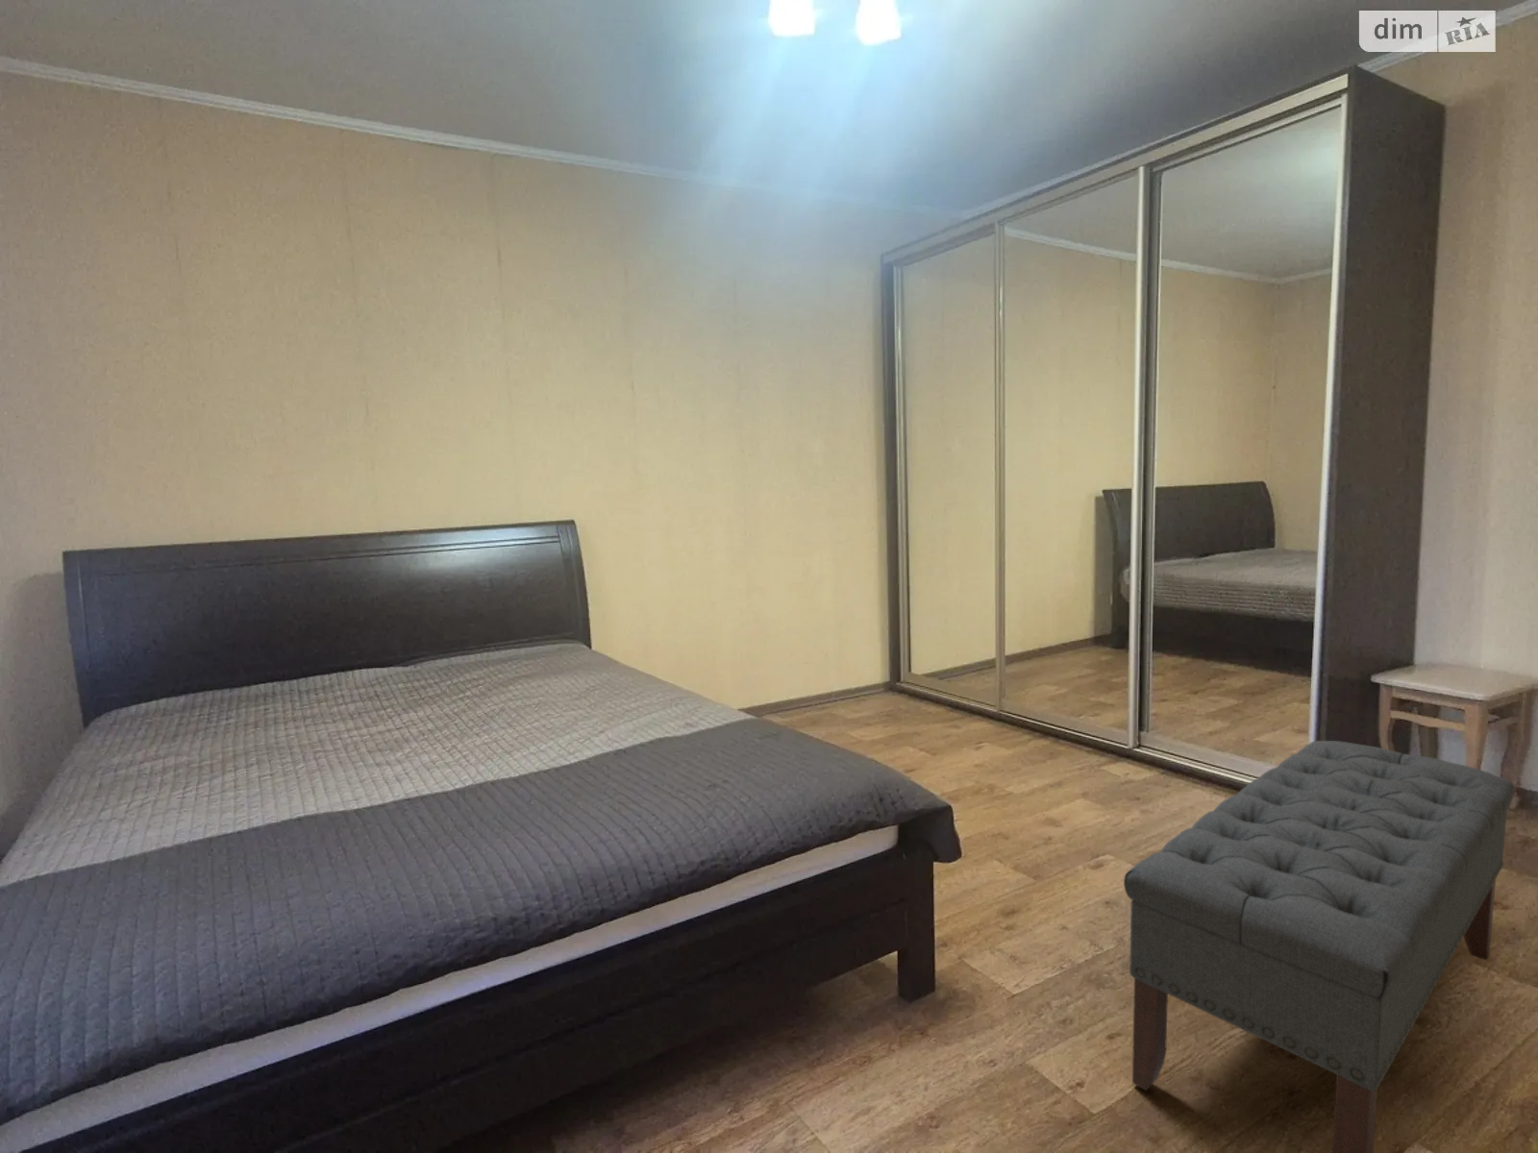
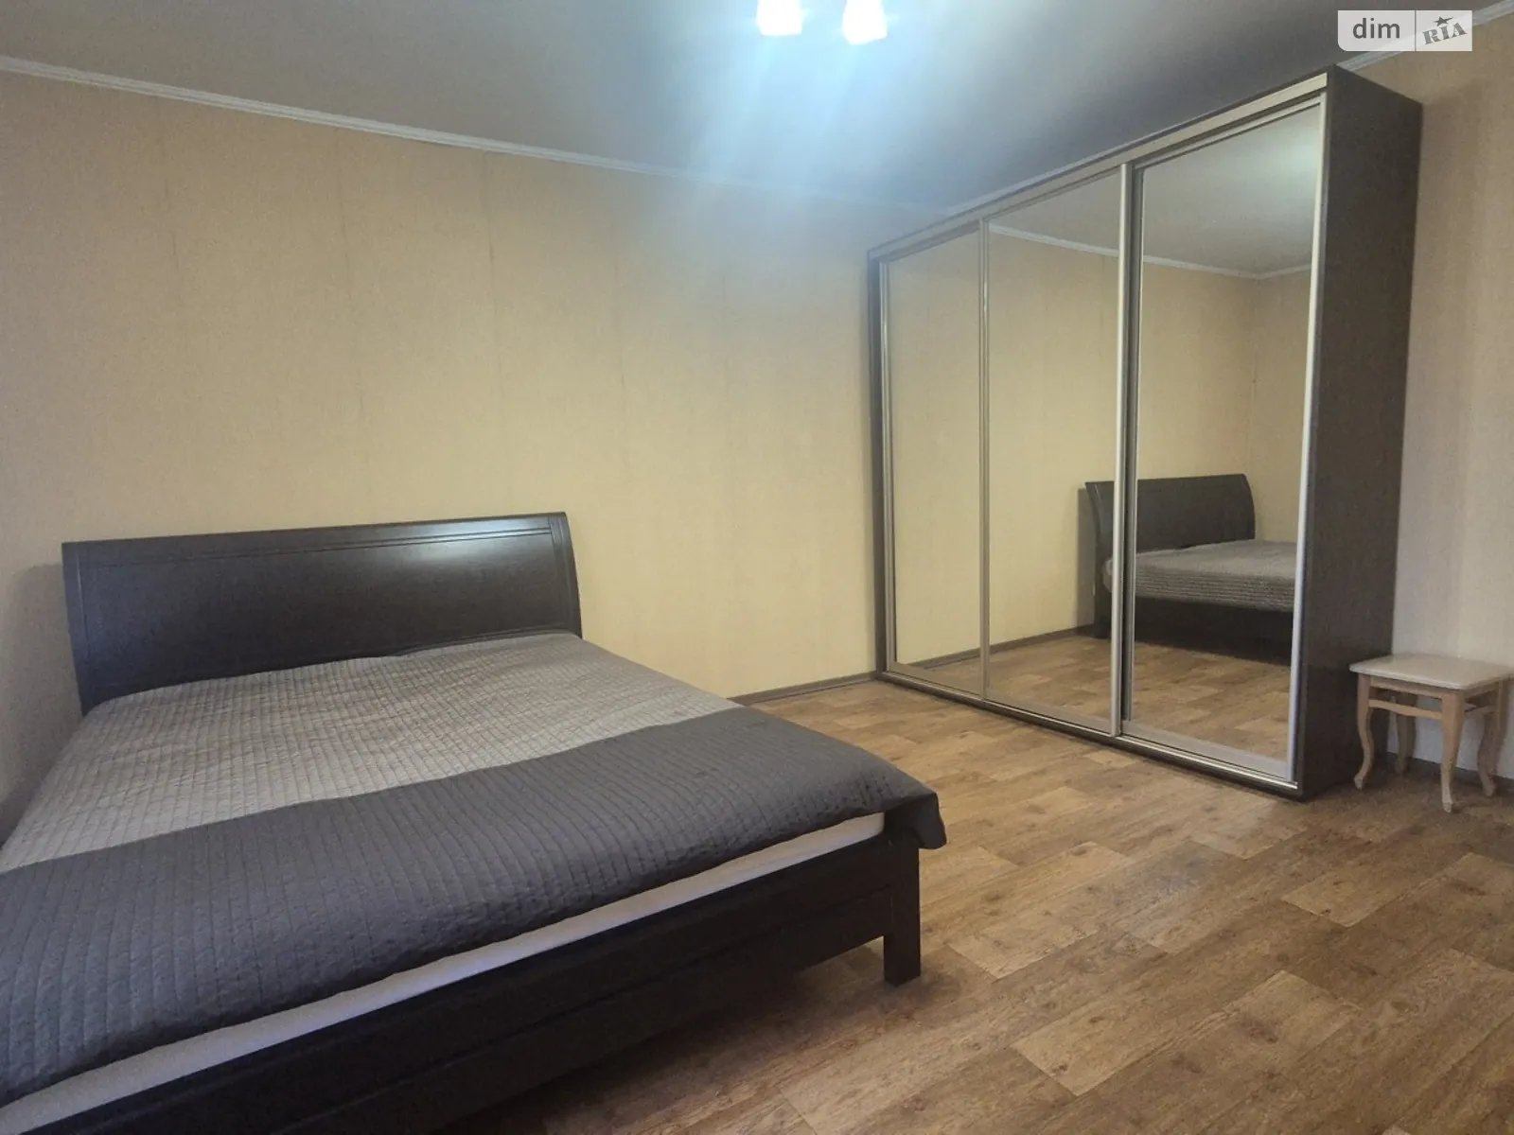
- bench [1123,740,1515,1153]
